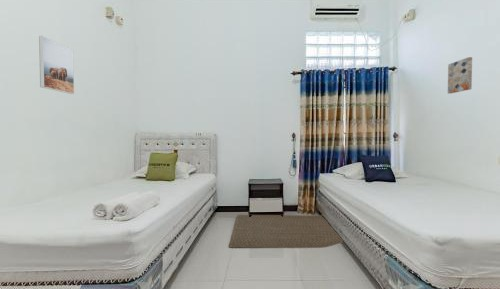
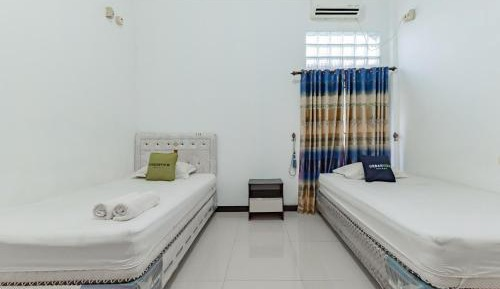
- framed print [38,35,75,95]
- rug [228,214,344,249]
- wall art [447,56,473,94]
